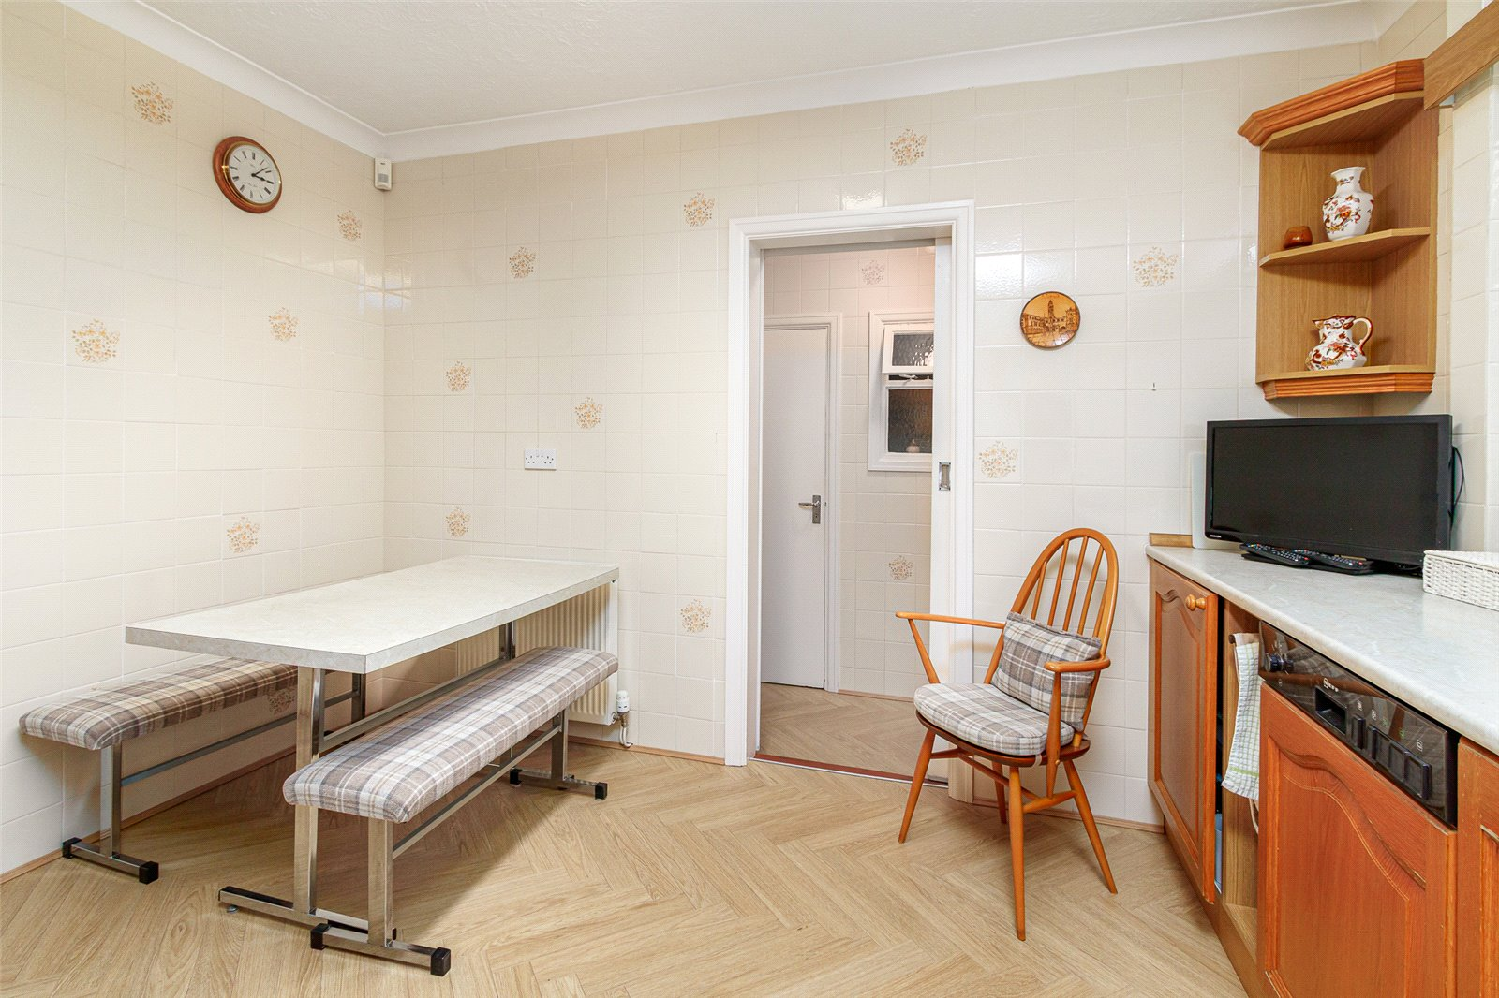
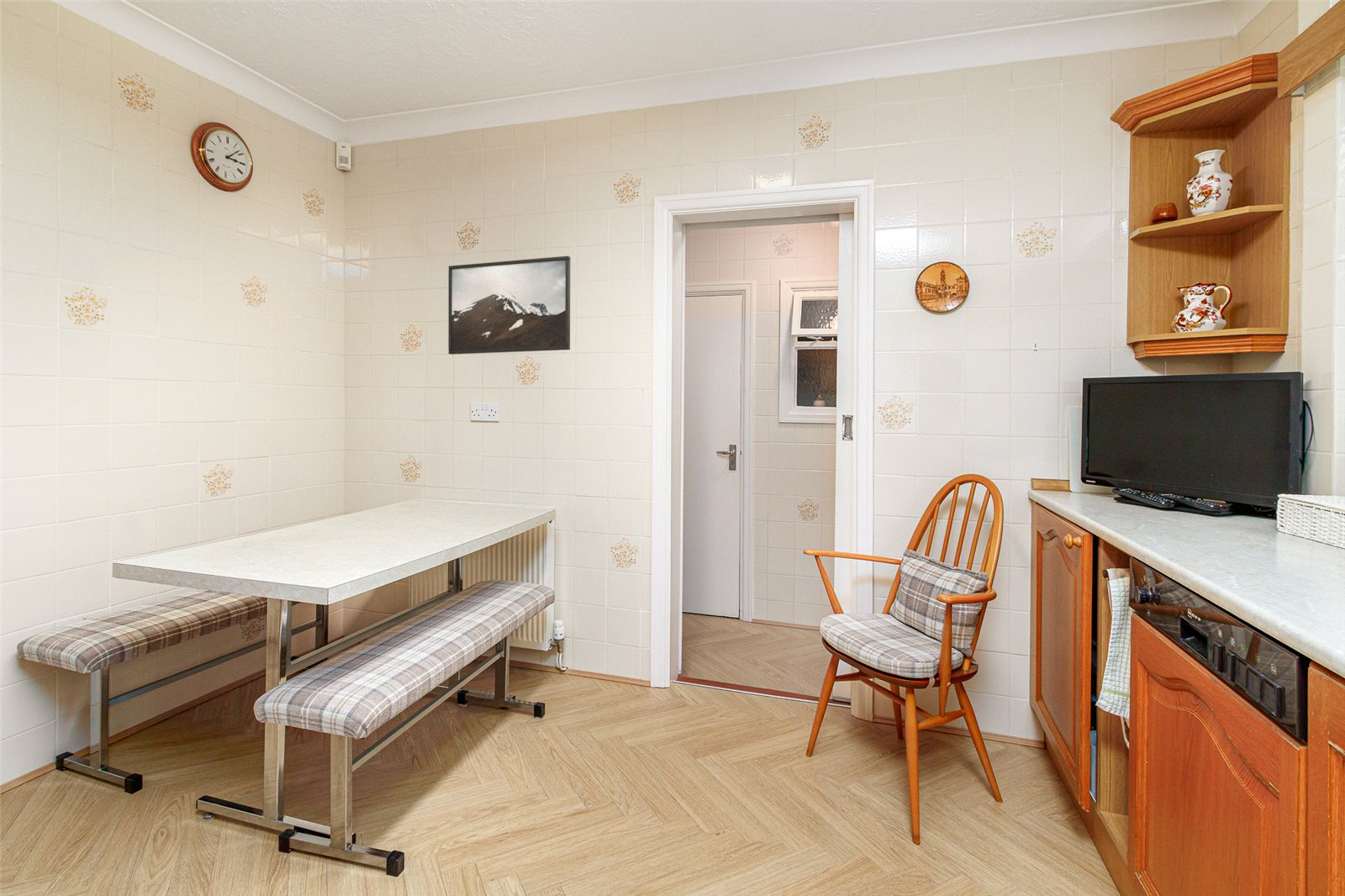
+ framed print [447,256,572,356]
